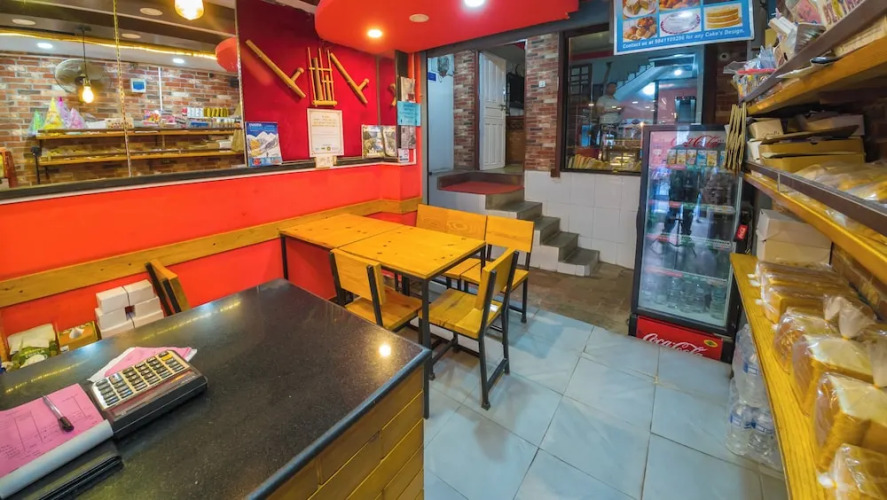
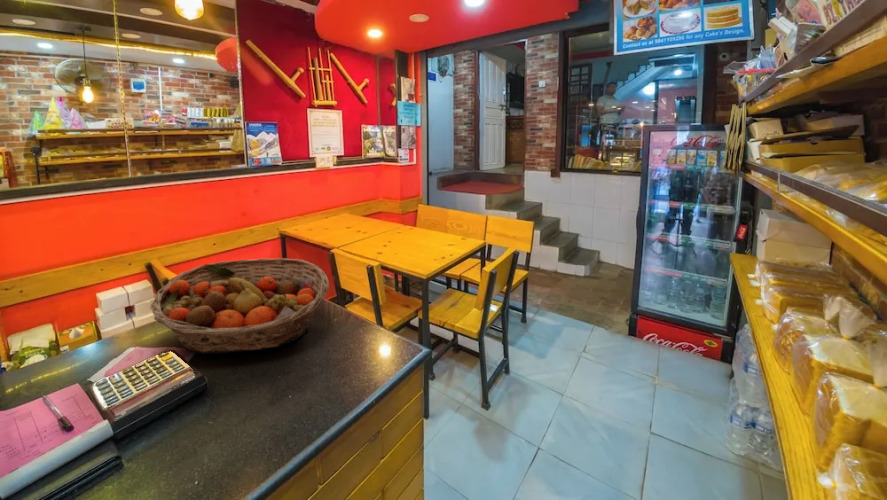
+ fruit basket [150,257,330,355]
